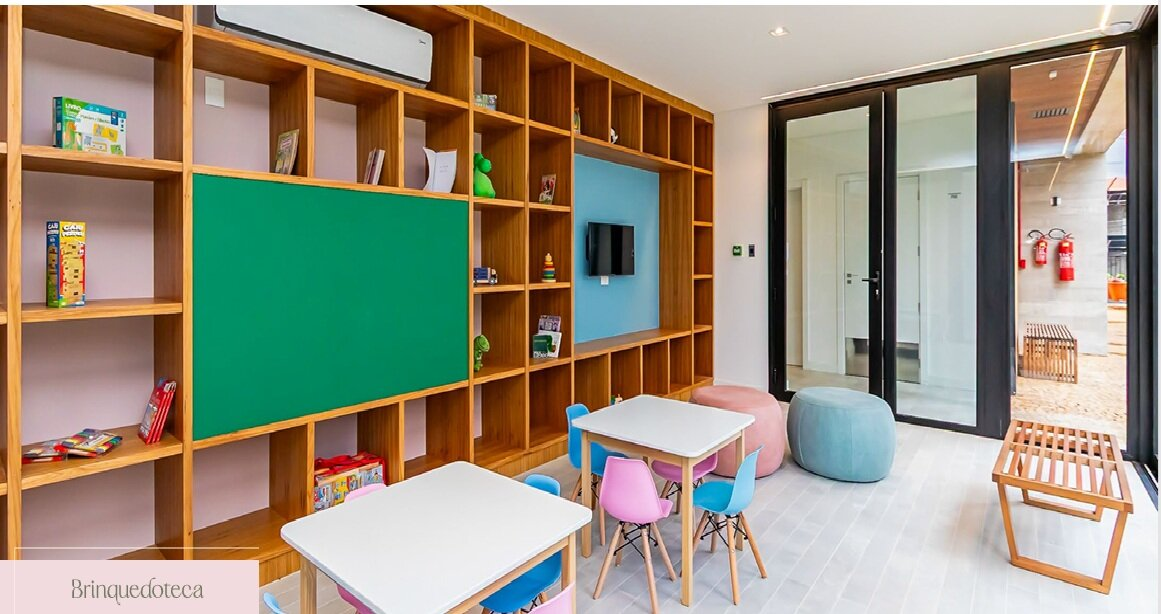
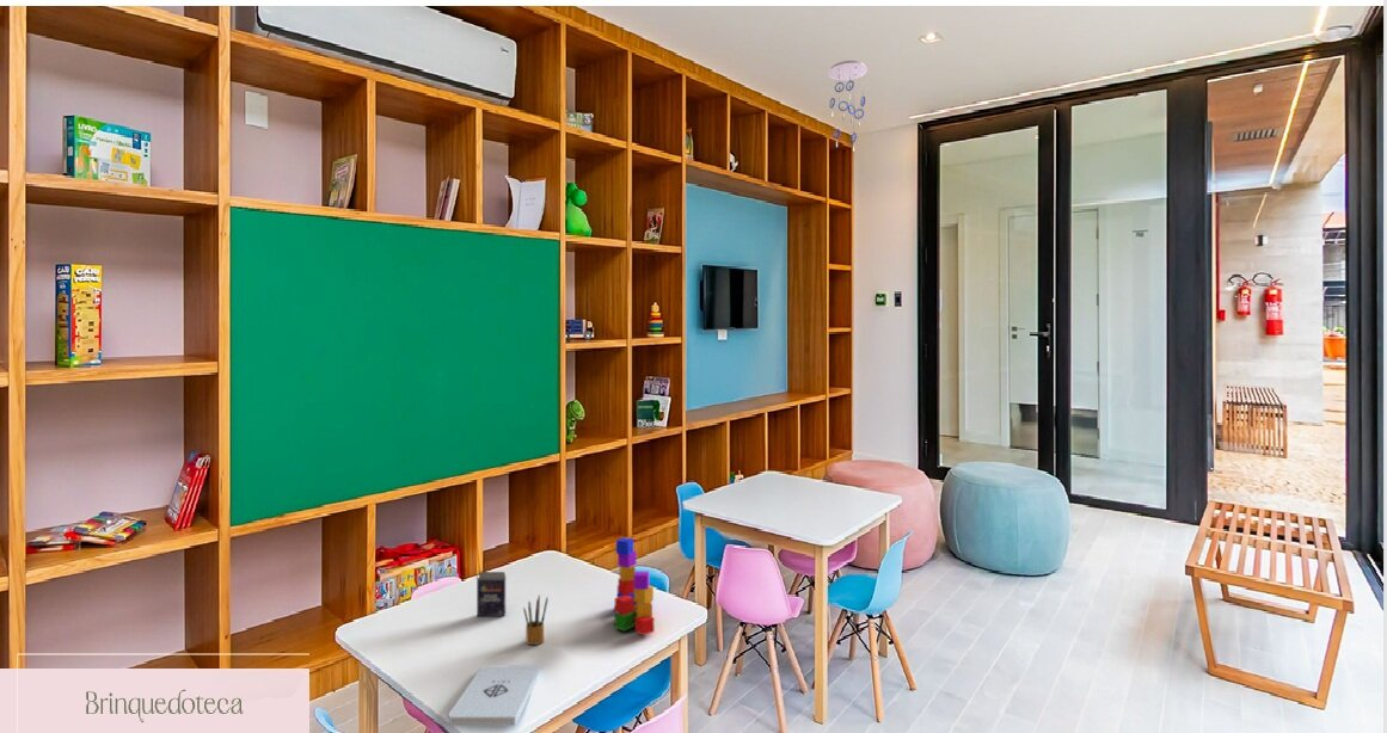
+ ceiling mobile [827,60,869,153]
+ toy blocks [614,536,655,636]
+ notepad [448,664,542,727]
+ pencil box [522,593,550,646]
+ crayon box [475,571,508,617]
